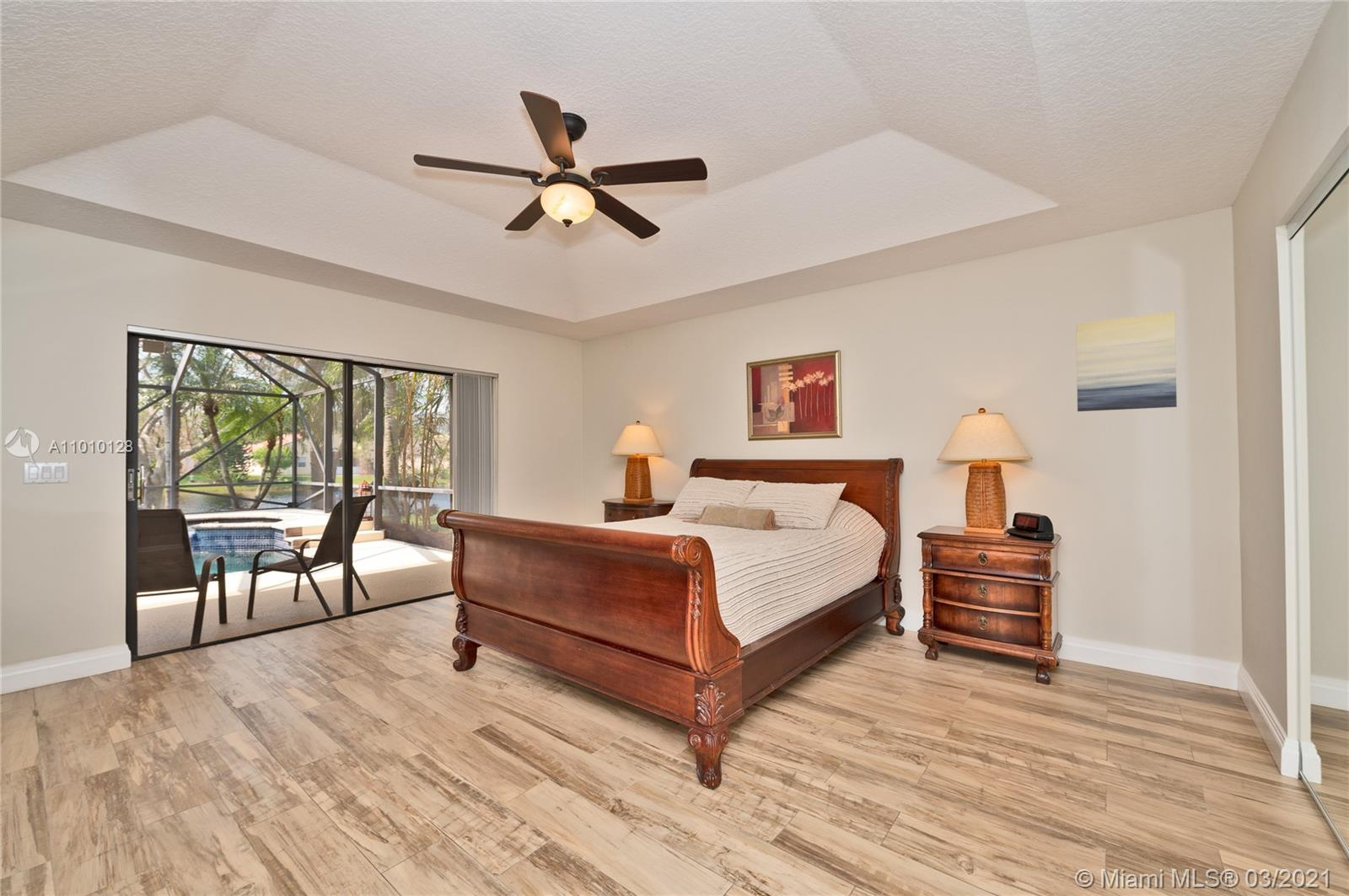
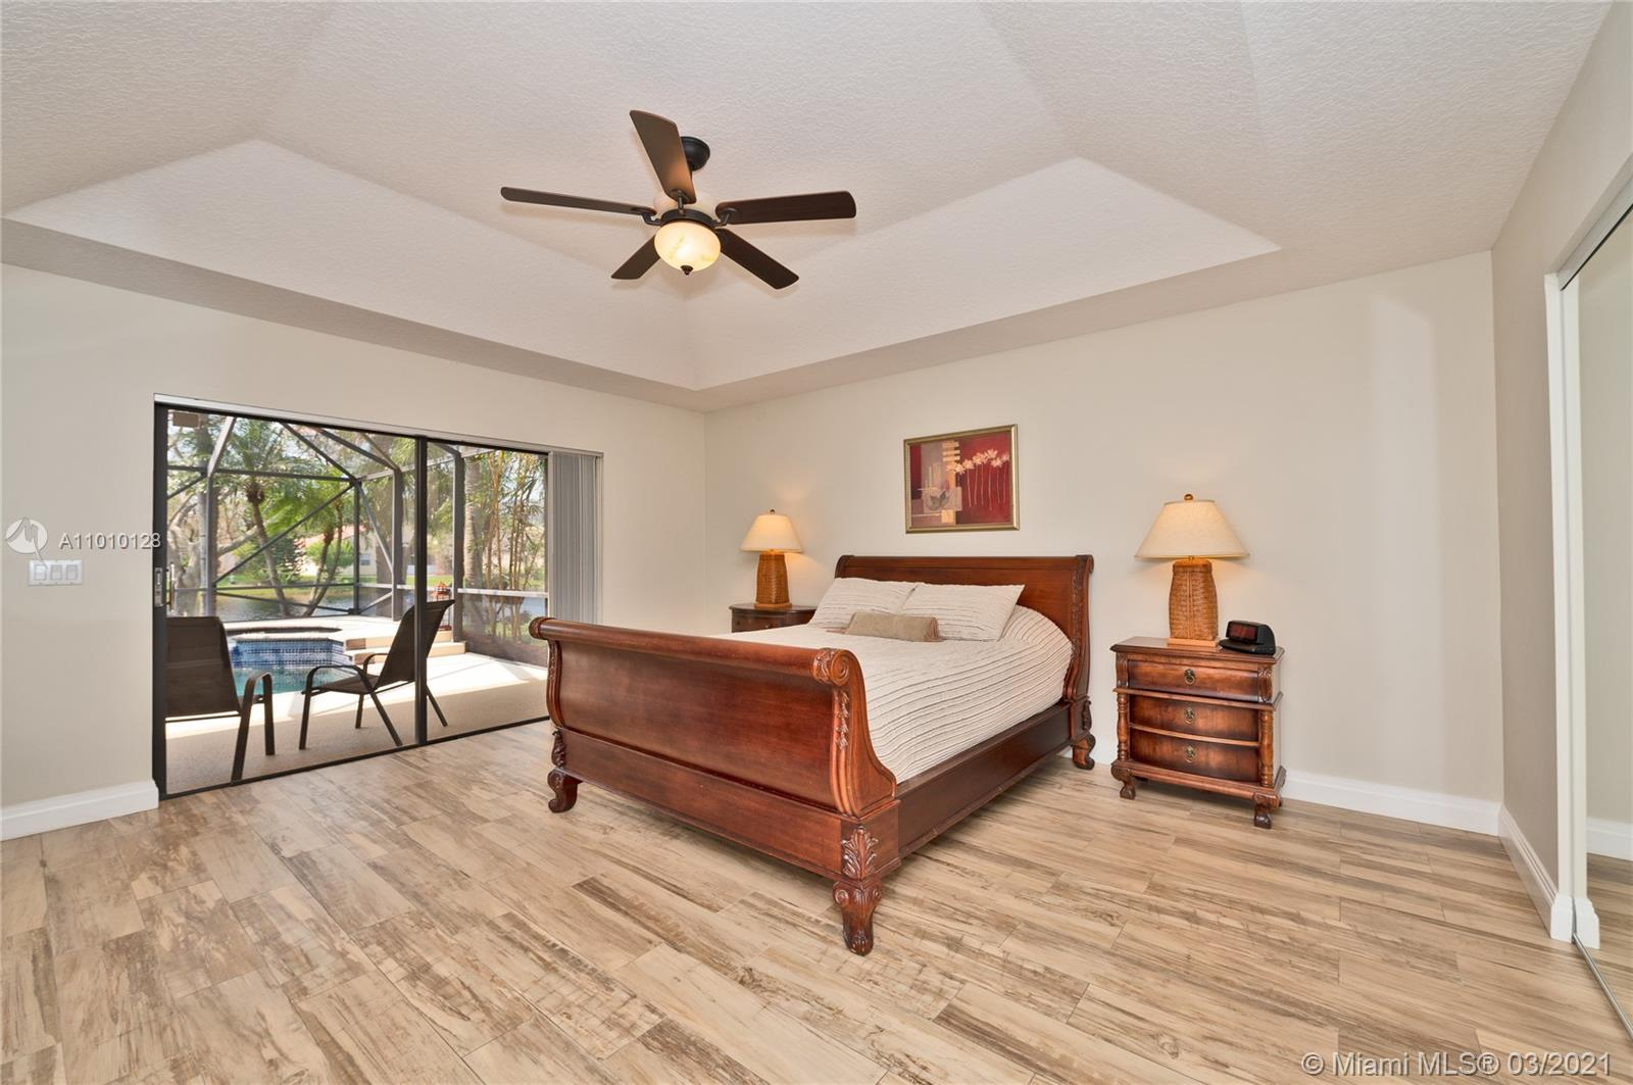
- wall art [1075,311,1178,412]
